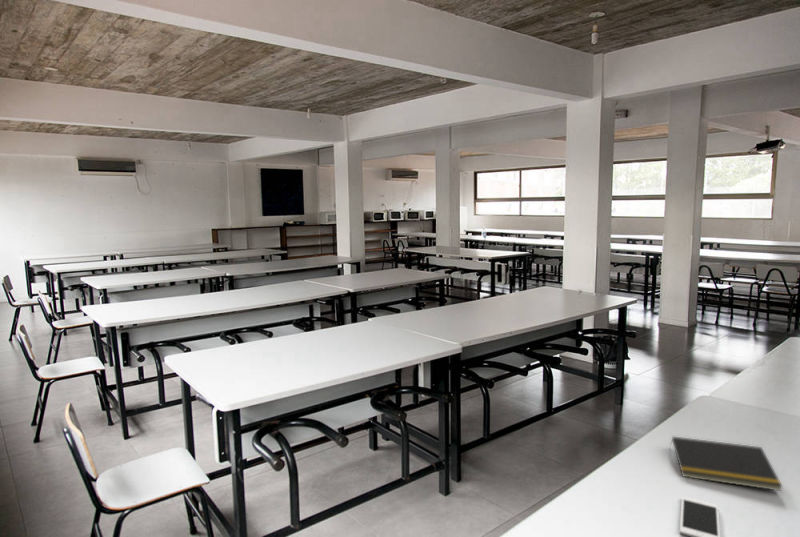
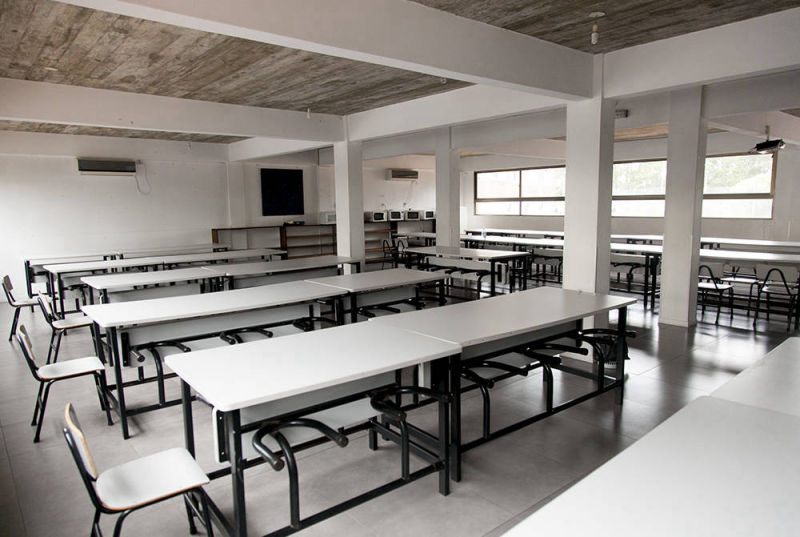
- cell phone [679,496,721,537]
- notepad [669,435,784,492]
